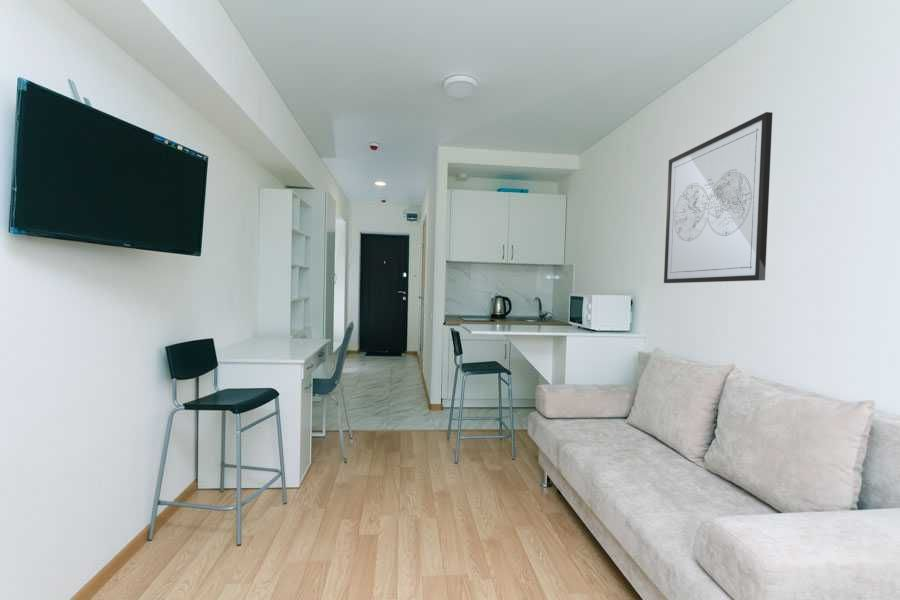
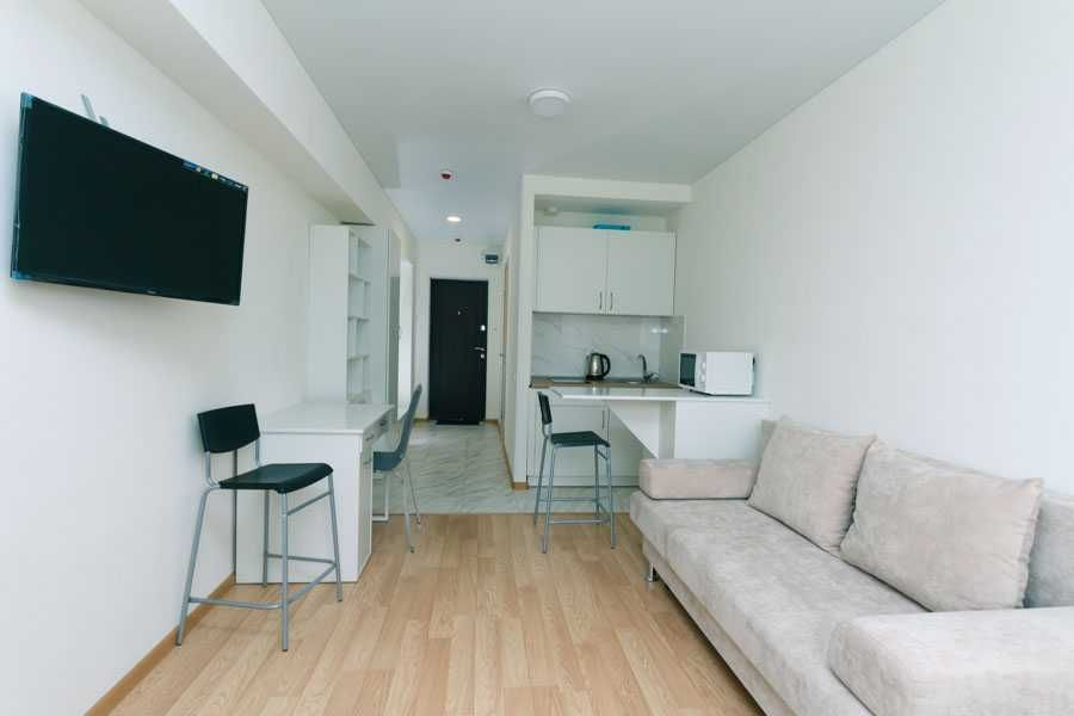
- wall art [663,111,773,284]
